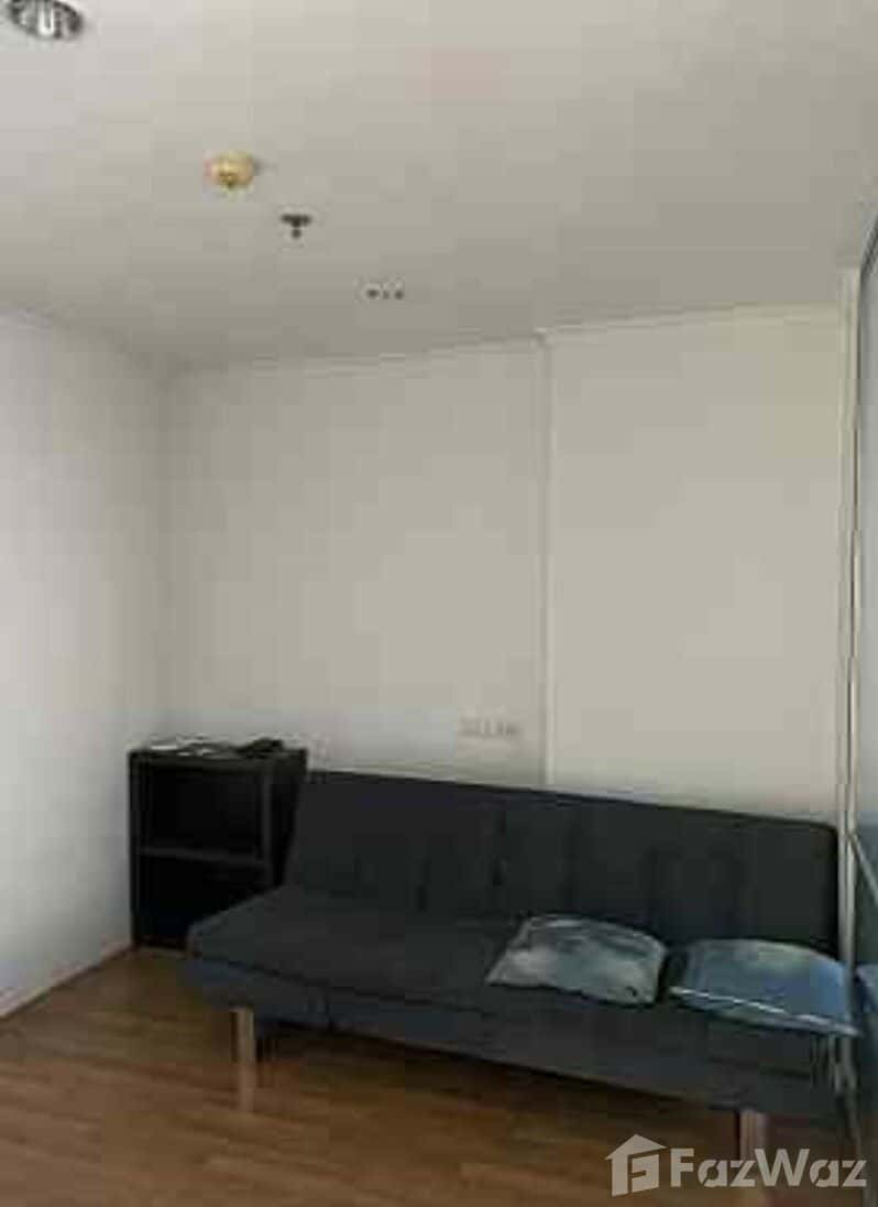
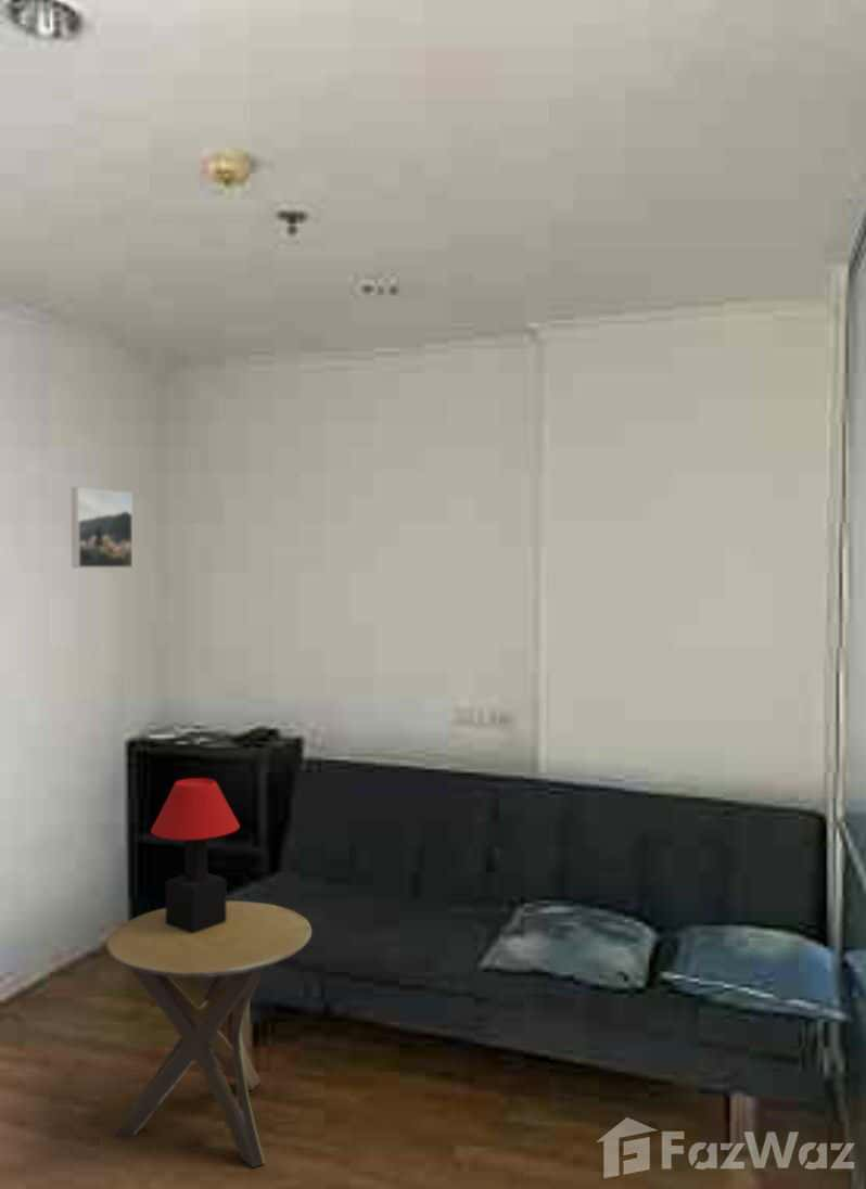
+ table lamp [150,777,241,933]
+ side table [105,900,313,1168]
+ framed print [71,486,133,570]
